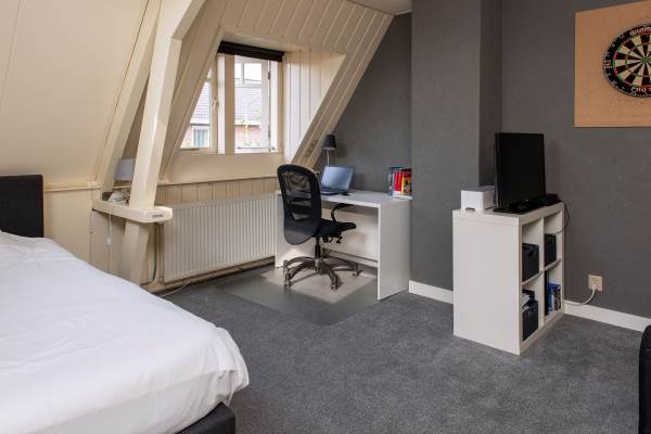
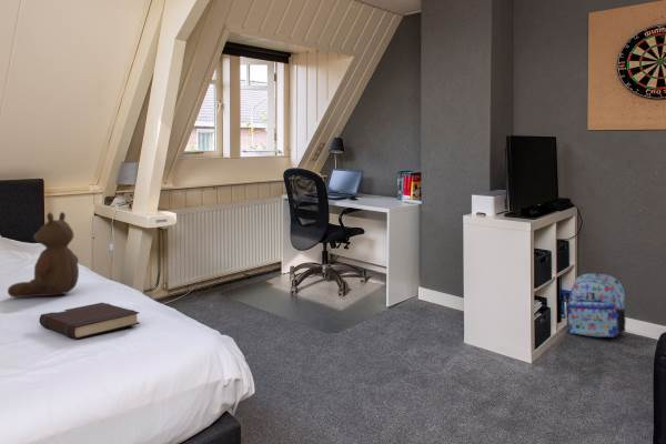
+ teddy bear [7,211,80,299]
+ backpack [565,272,627,337]
+ book [39,302,141,340]
